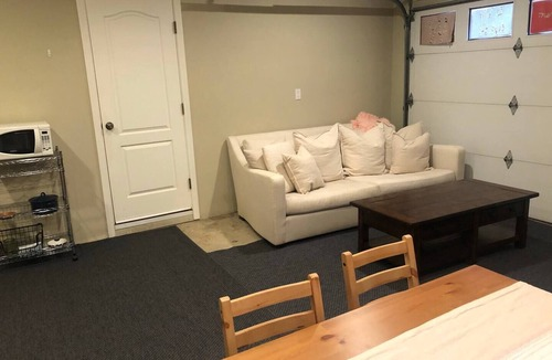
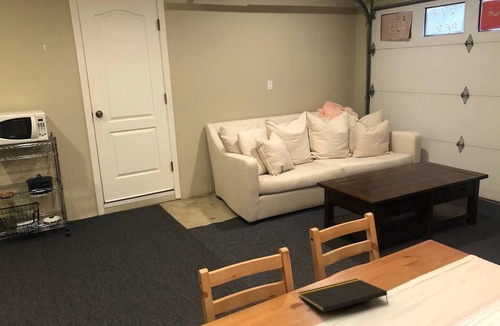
+ notepad [298,278,389,313]
